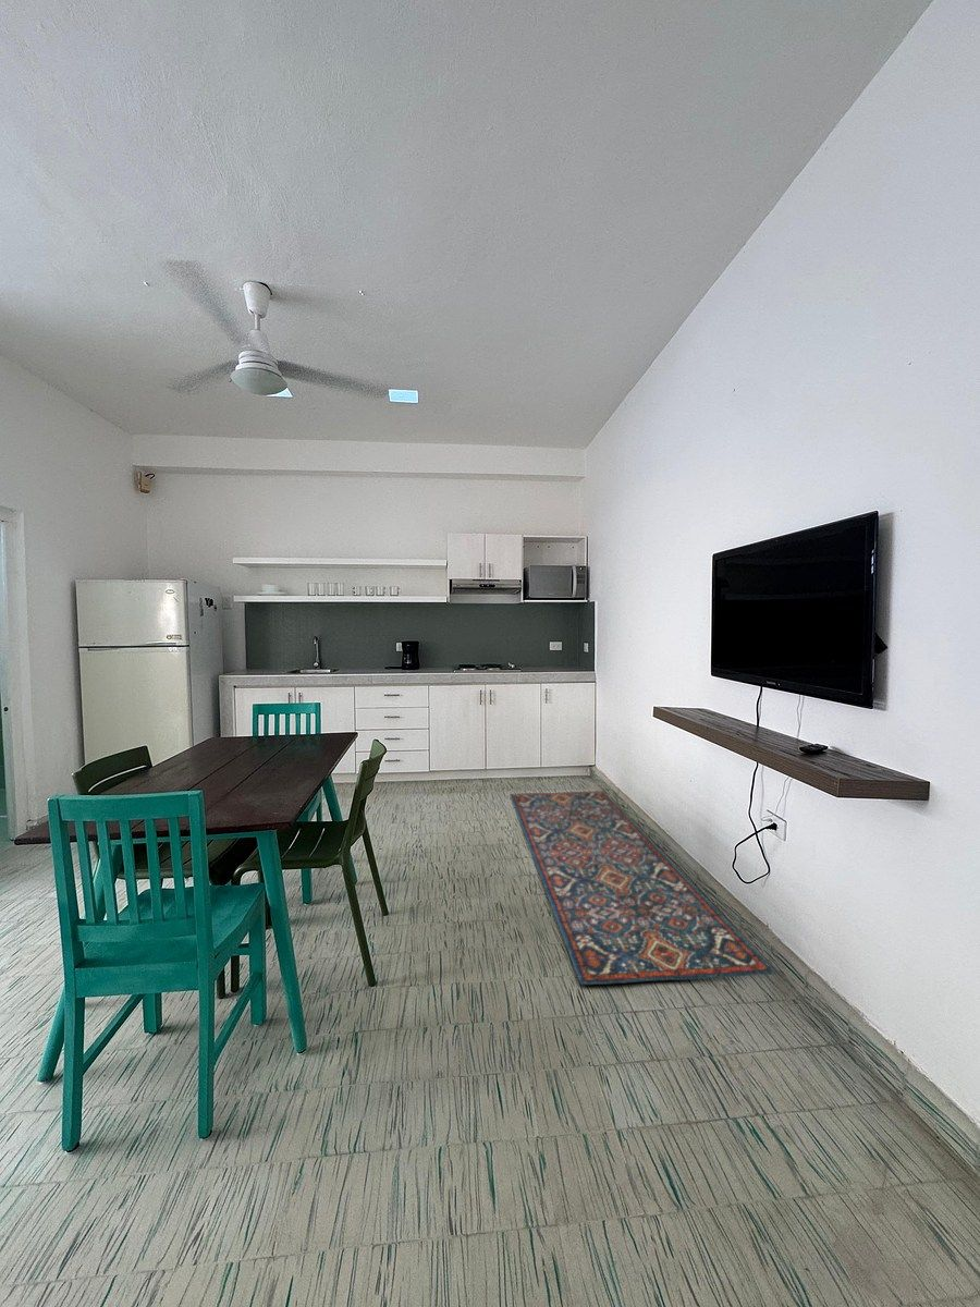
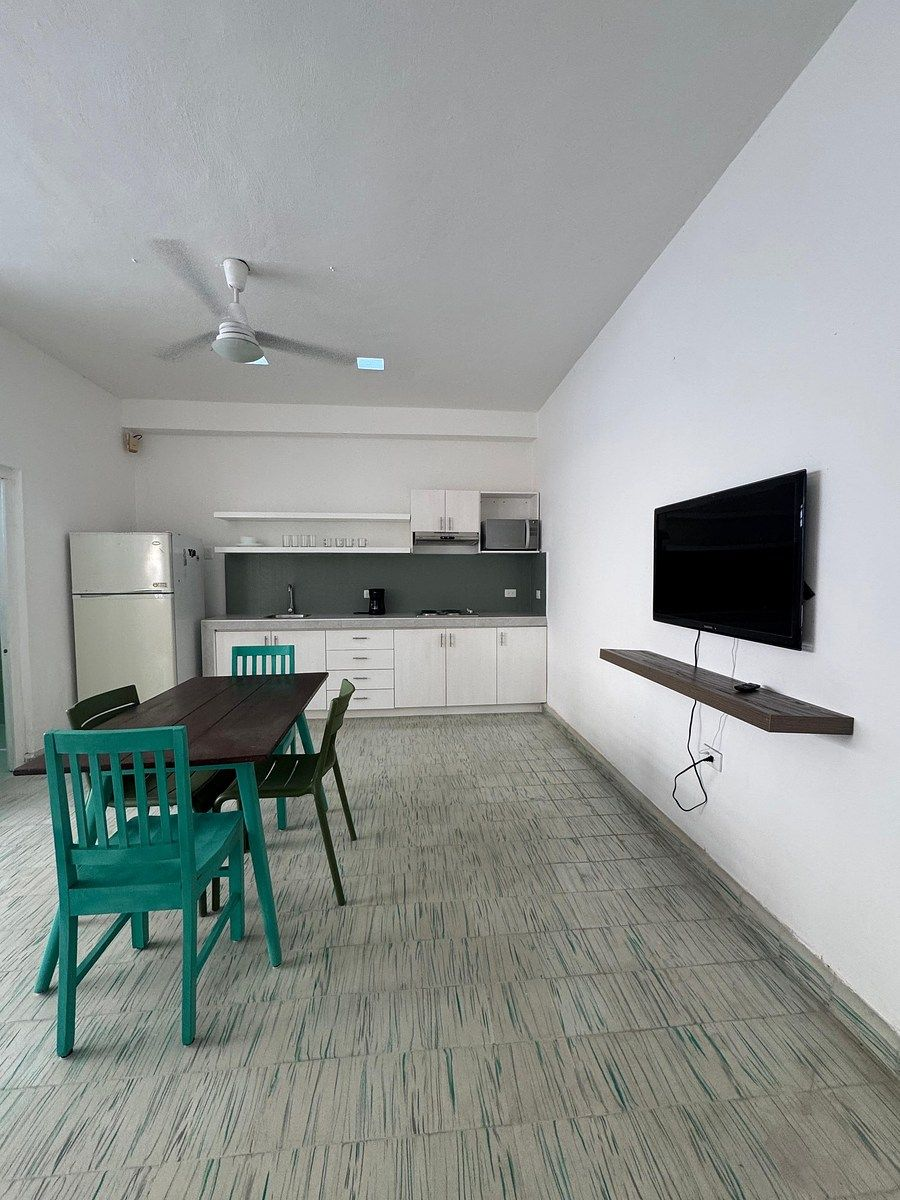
- rug [509,791,777,986]
